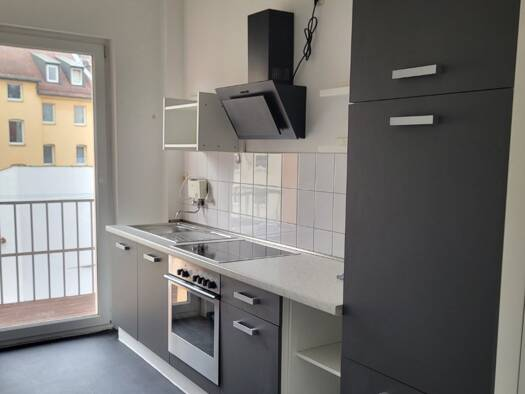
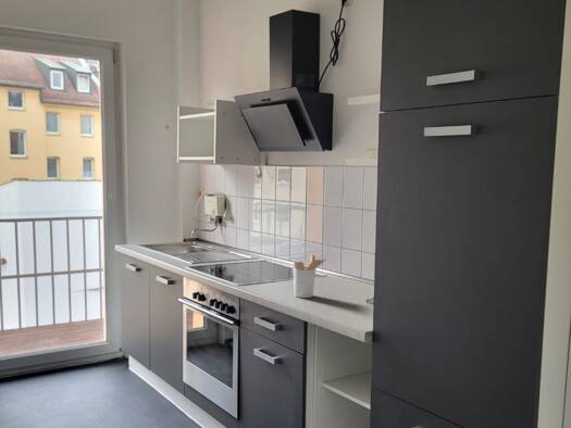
+ utensil holder [293,252,327,299]
